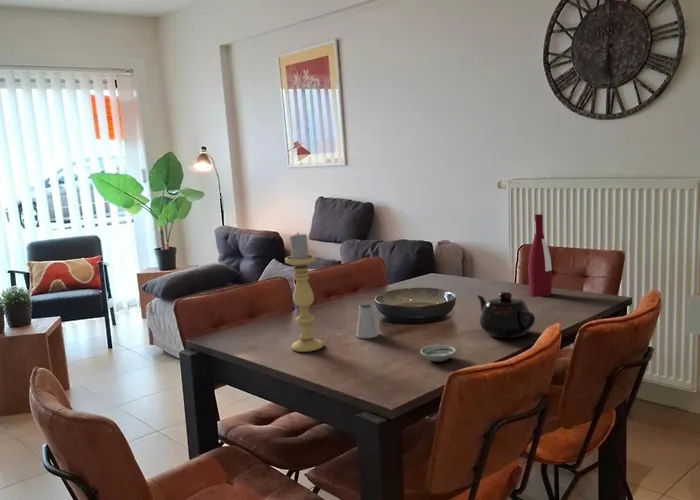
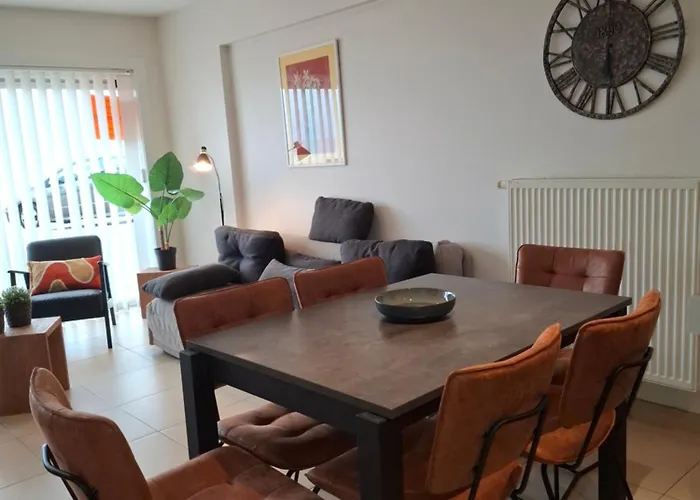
- candle holder [284,231,324,353]
- saltshaker [355,302,380,339]
- teapot [475,291,536,339]
- saucer [419,344,457,362]
- alcohol [527,213,553,298]
